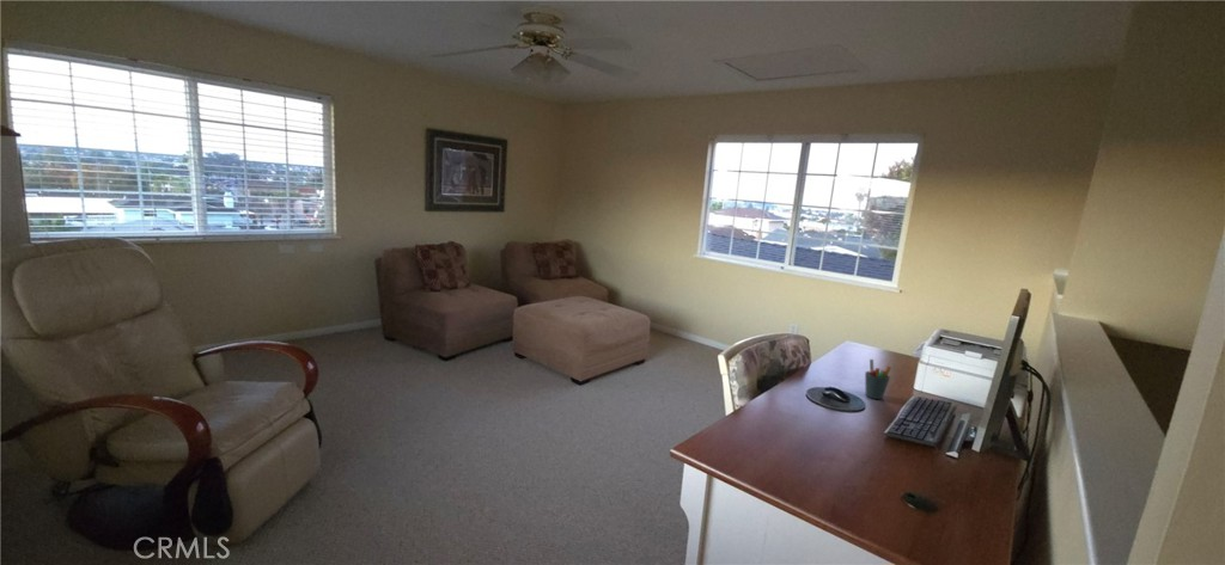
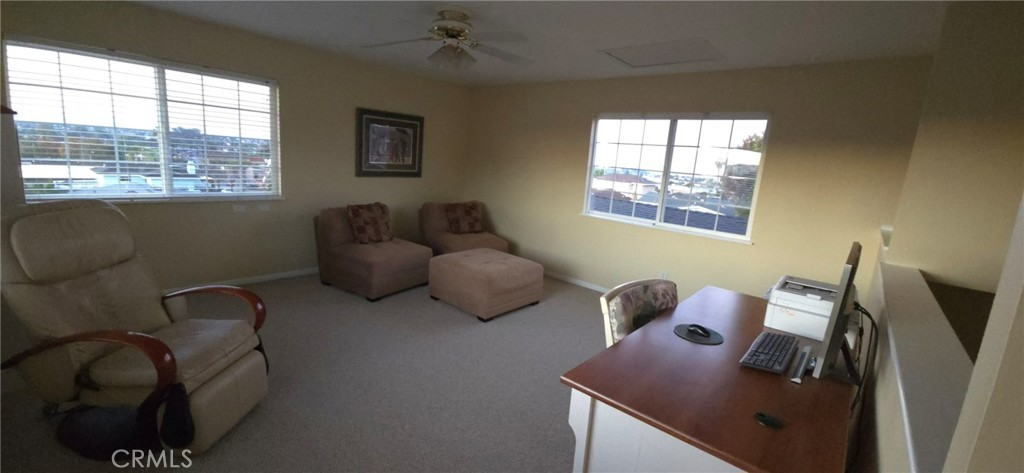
- pen holder [864,358,892,400]
